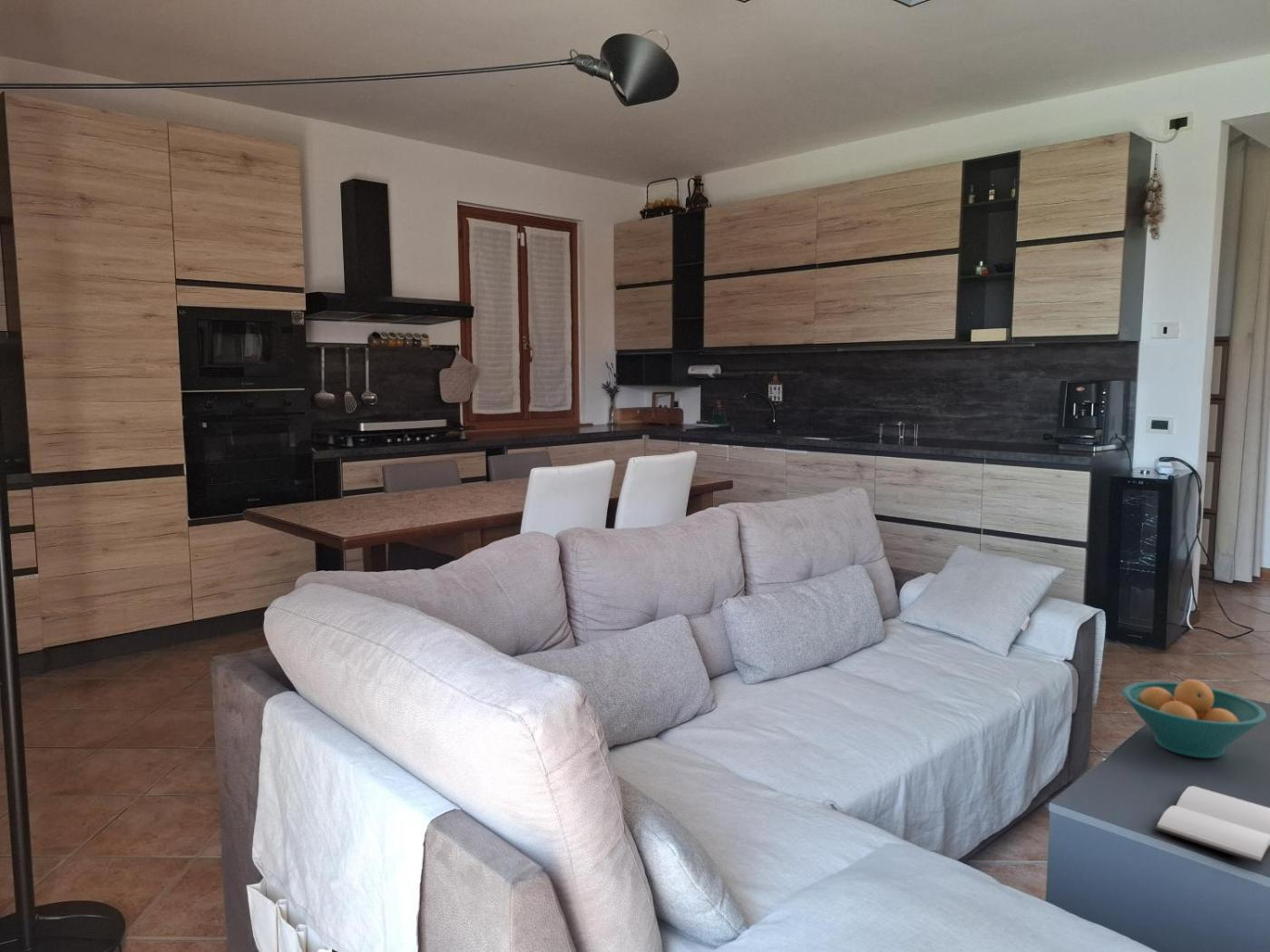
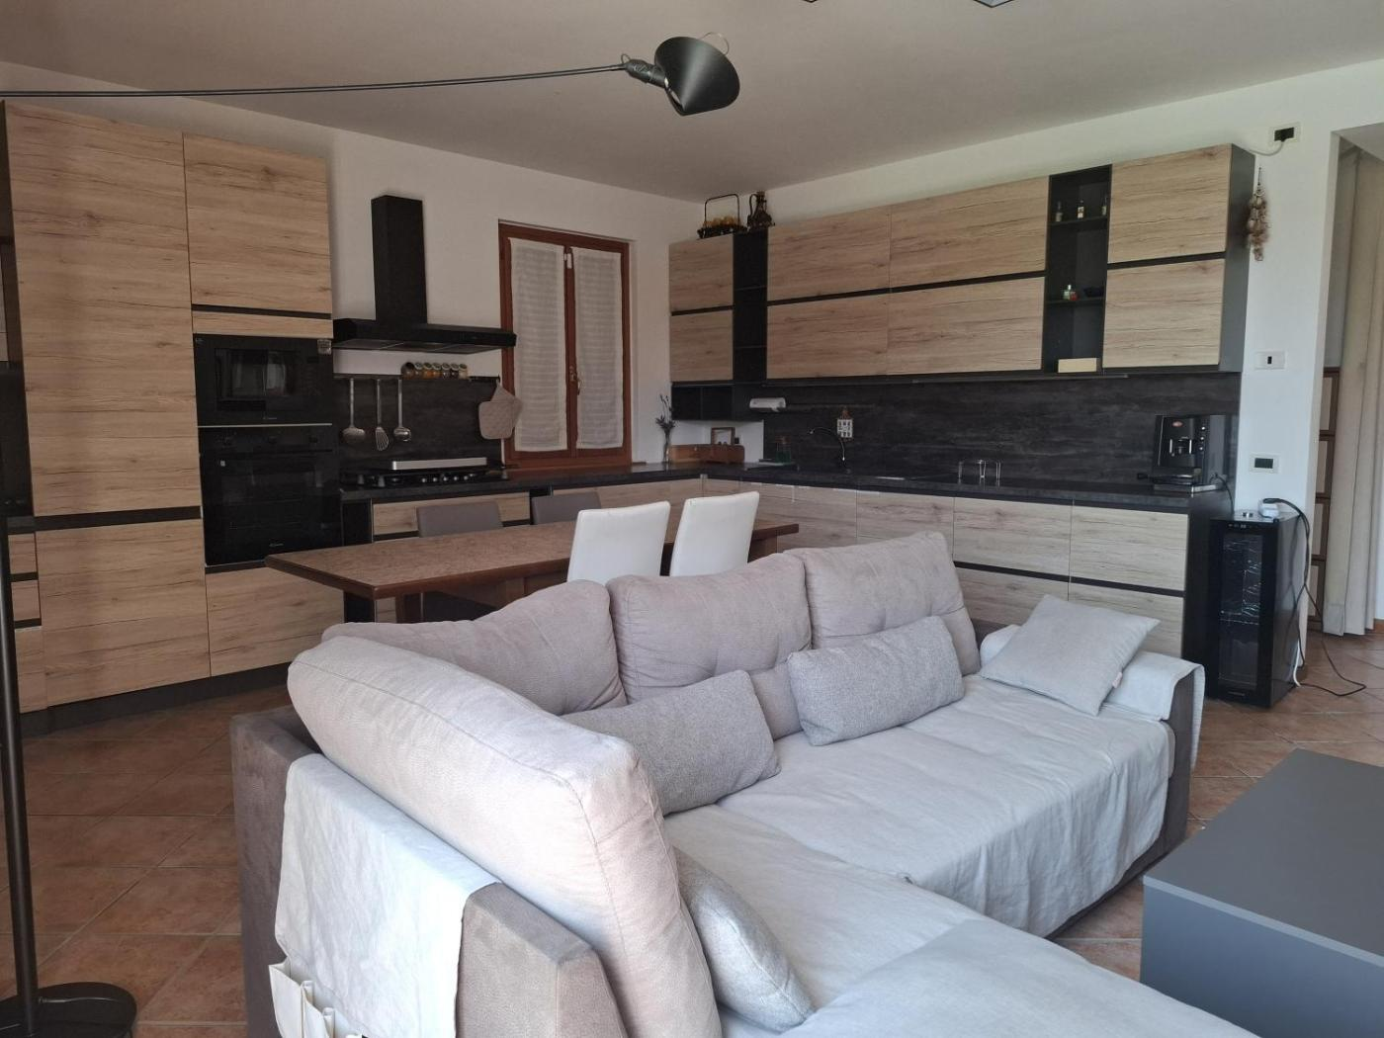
- fruit bowl [1121,678,1267,759]
- book [1152,785,1270,866]
